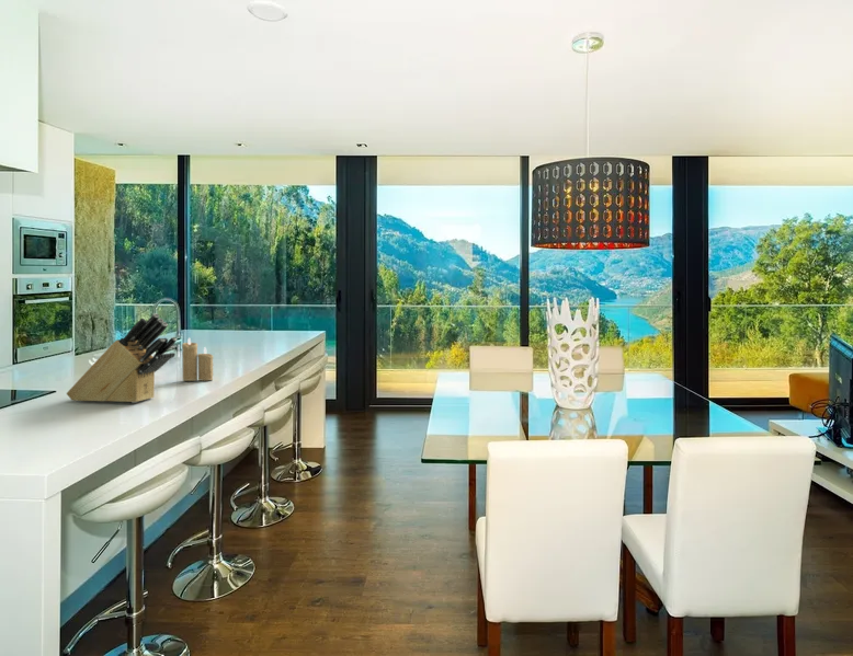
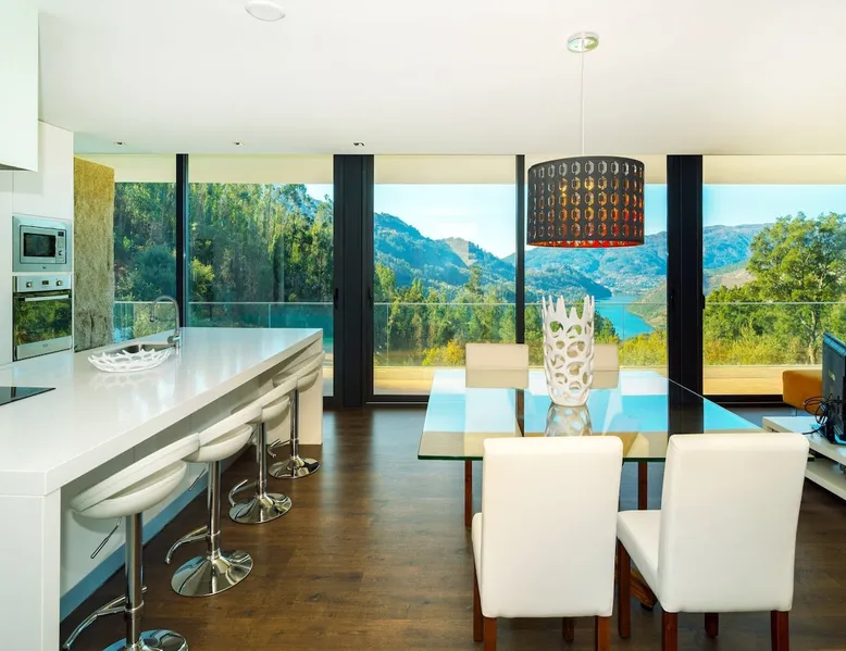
- knife block [66,312,178,404]
- candle [181,336,215,382]
